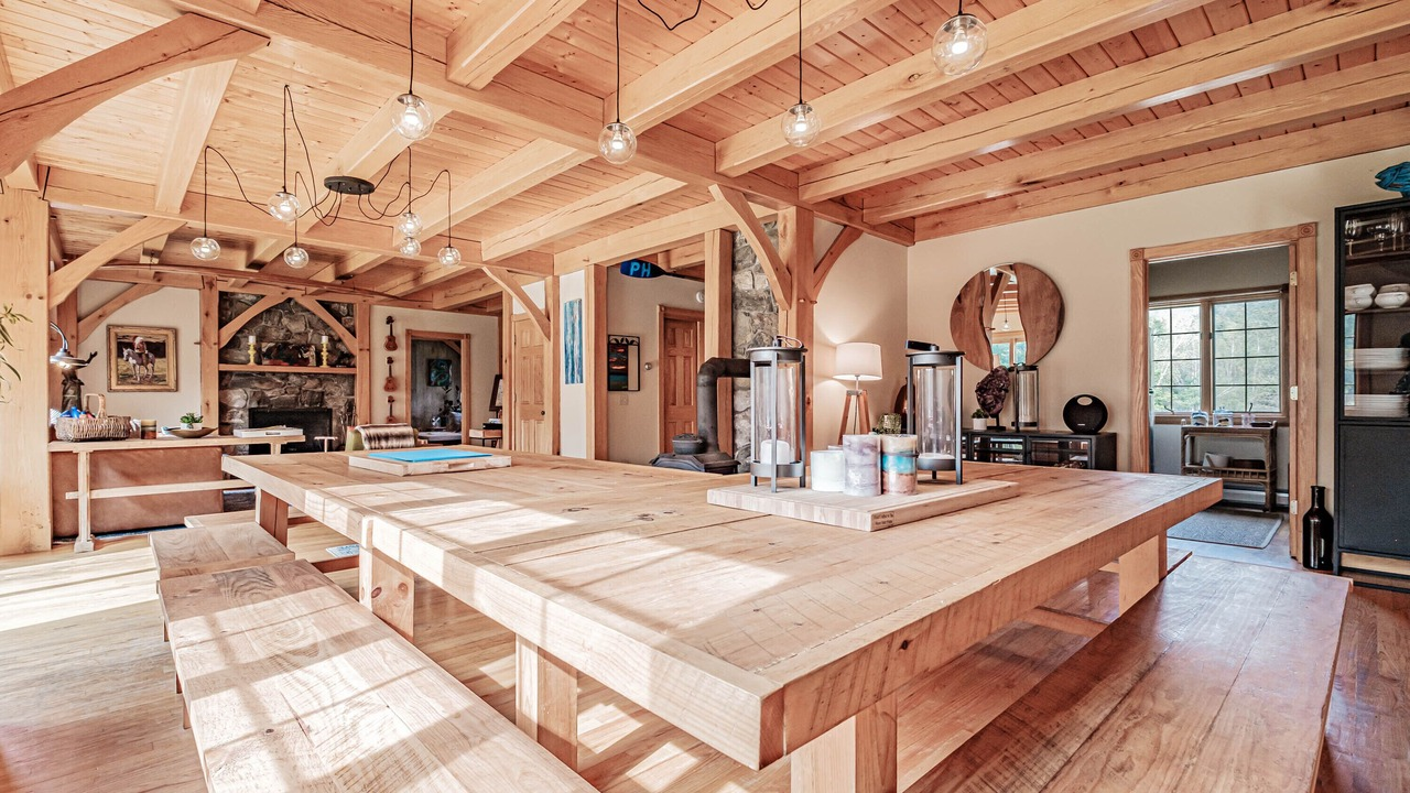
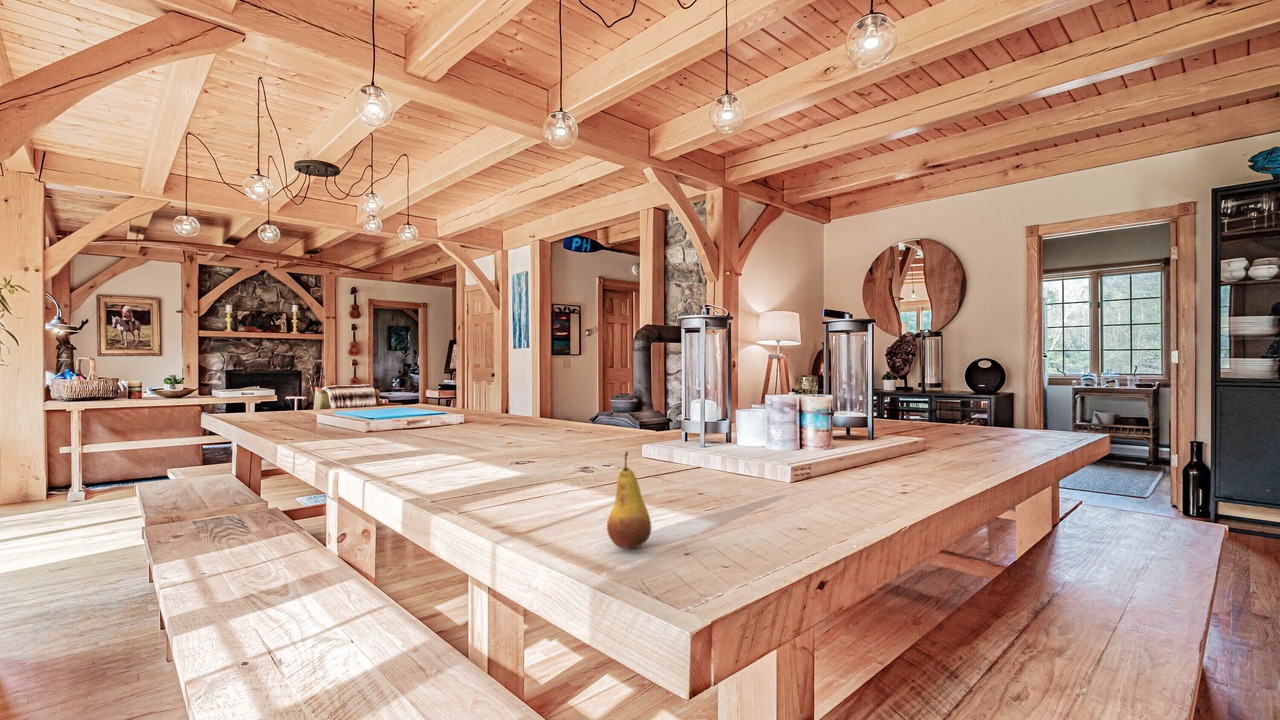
+ fruit [606,451,652,550]
